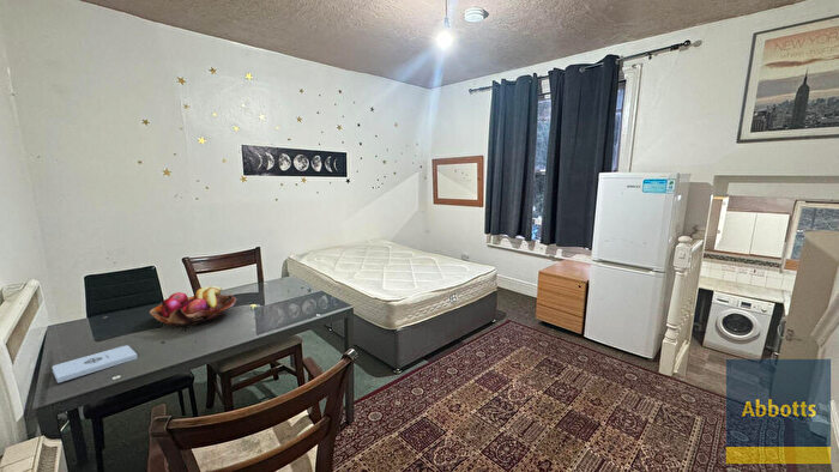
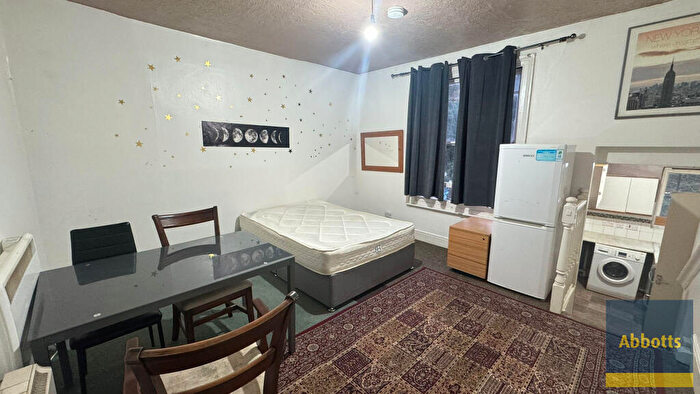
- fruit basket [149,285,237,328]
- notepad [50,344,139,385]
